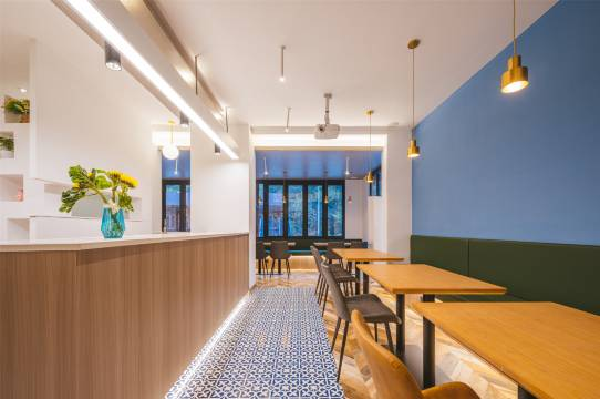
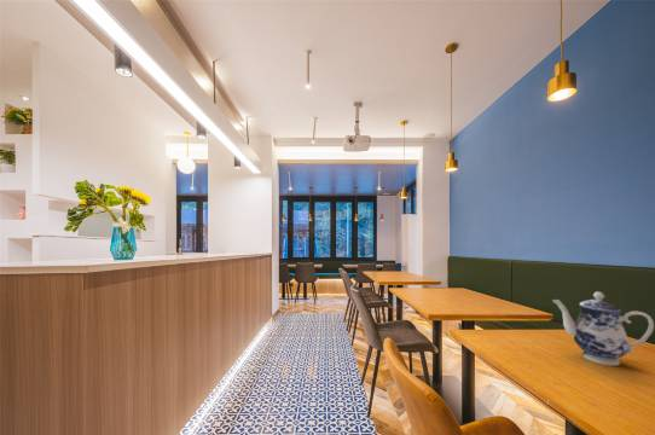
+ teapot [551,291,655,366]
